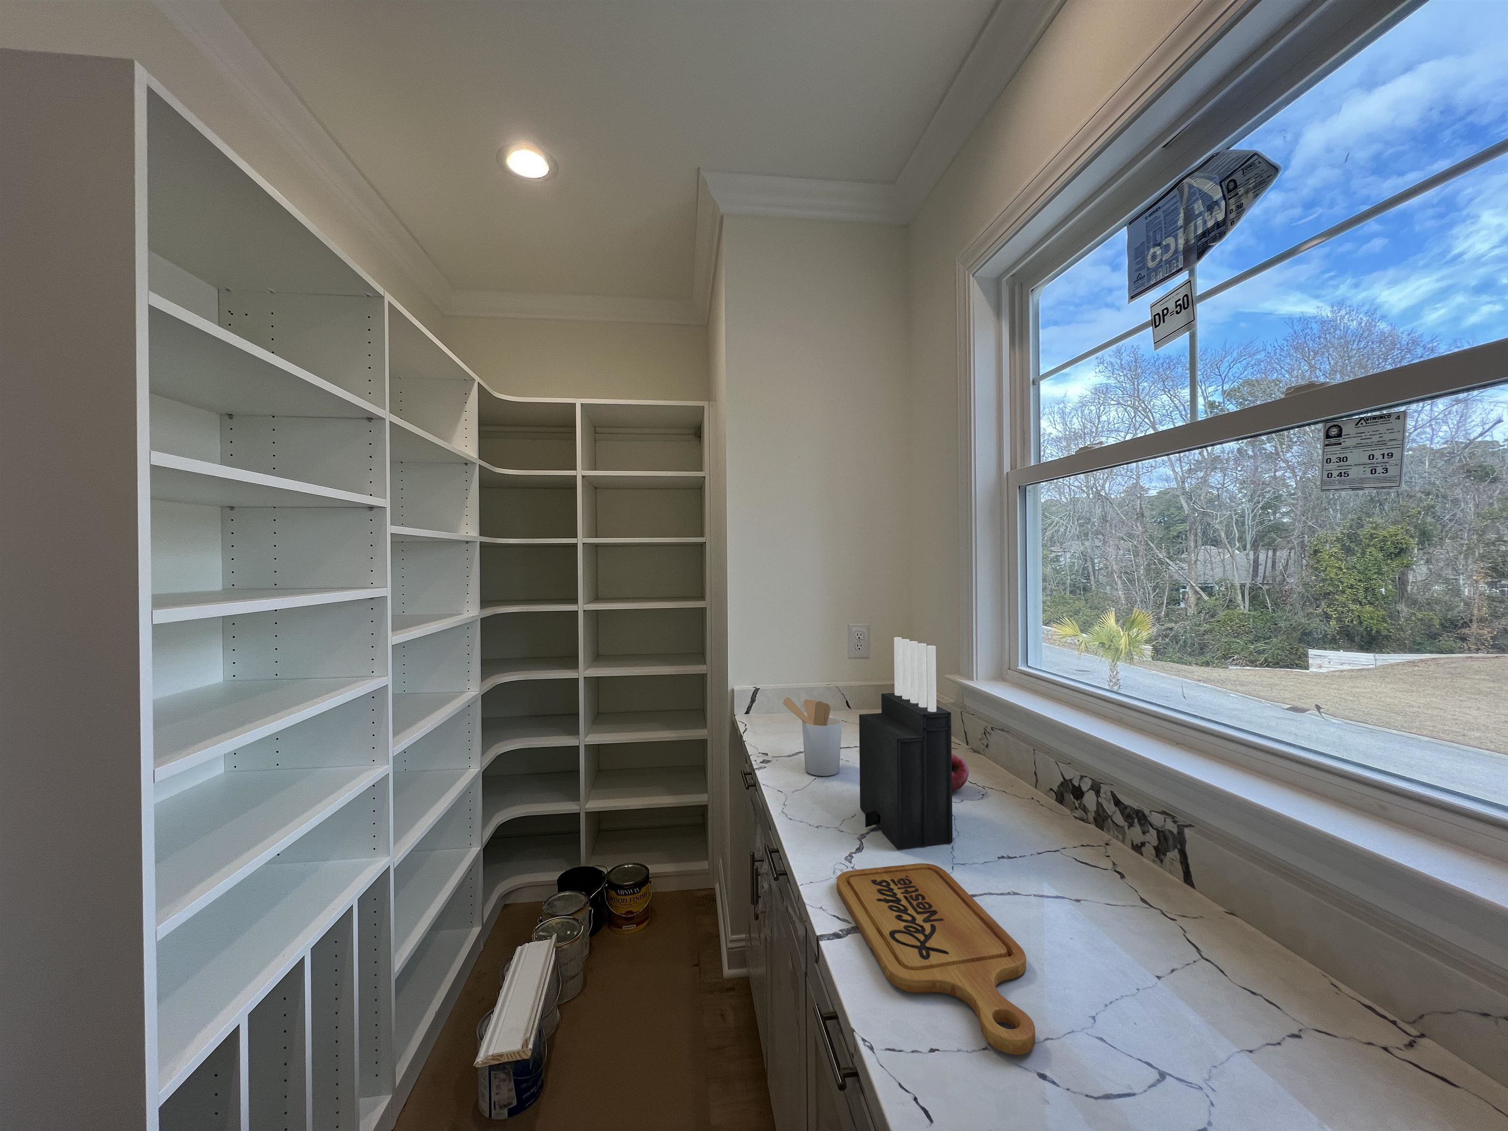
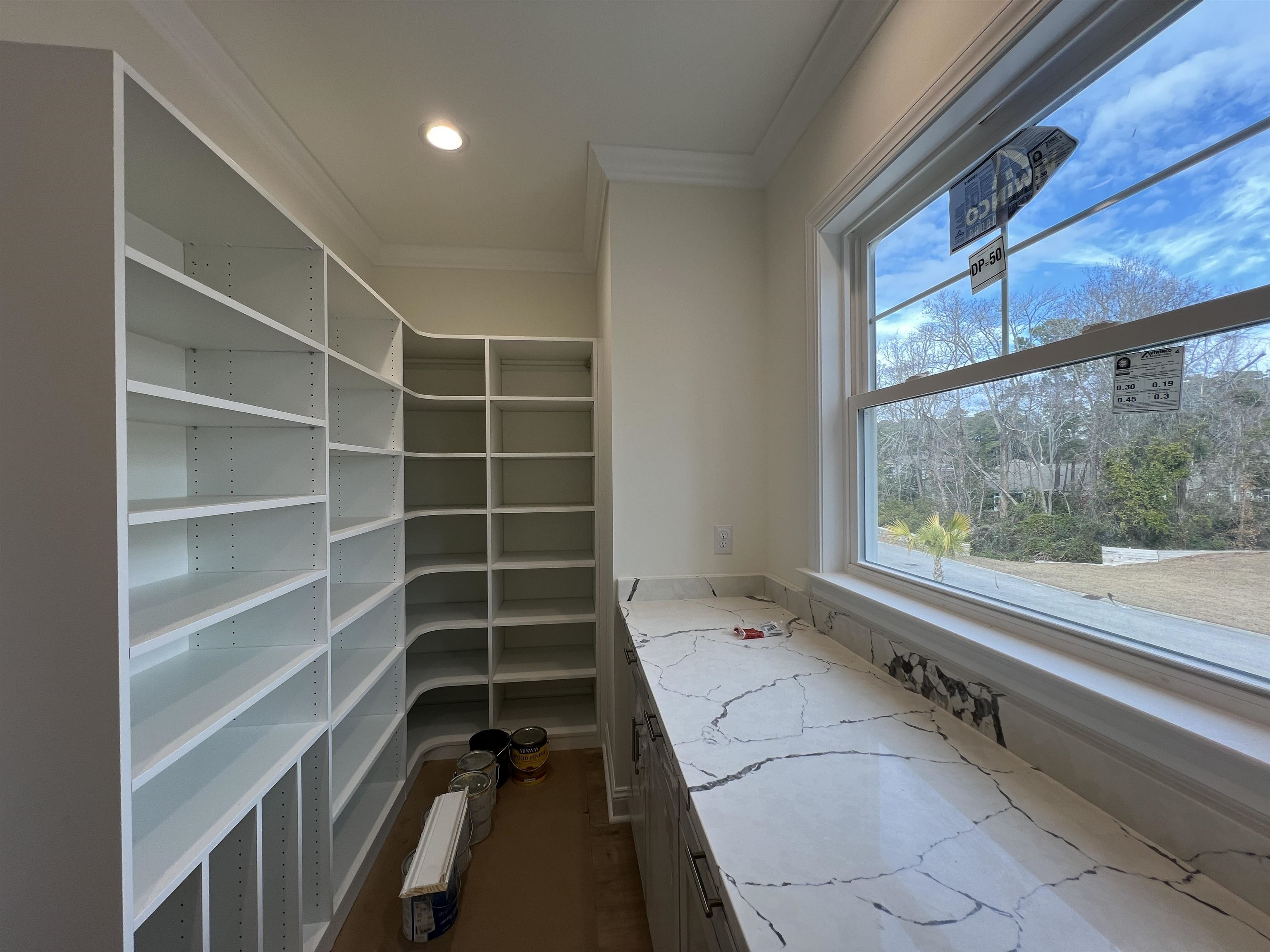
- cutting board [836,863,1035,1055]
- fruit [951,752,969,791]
- knife block [858,637,953,849]
- utensil holder [782,696,842,777]
